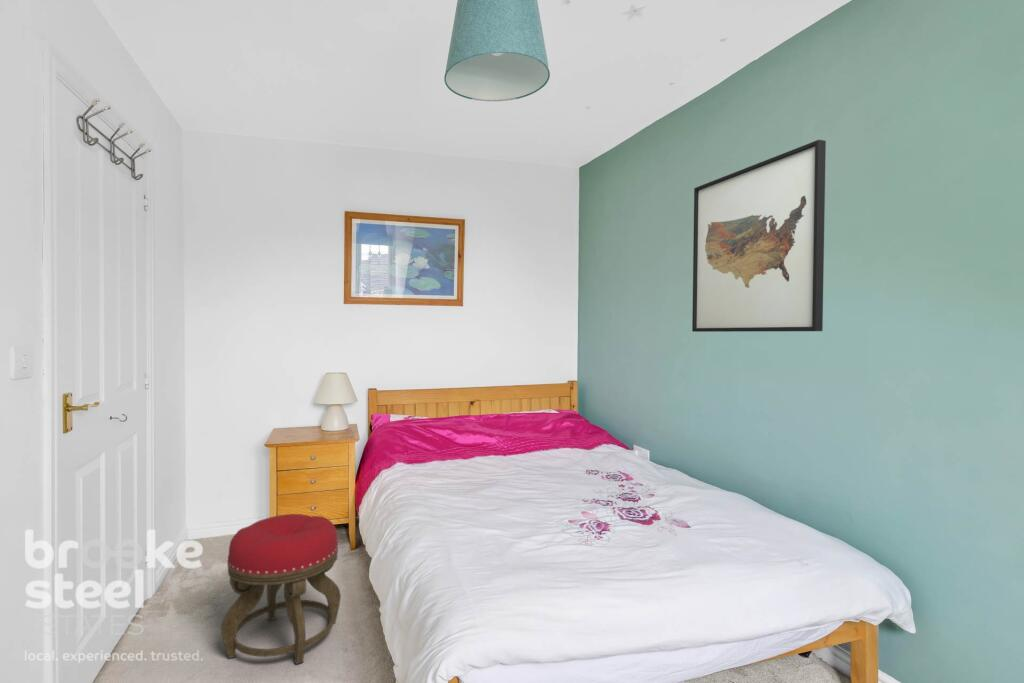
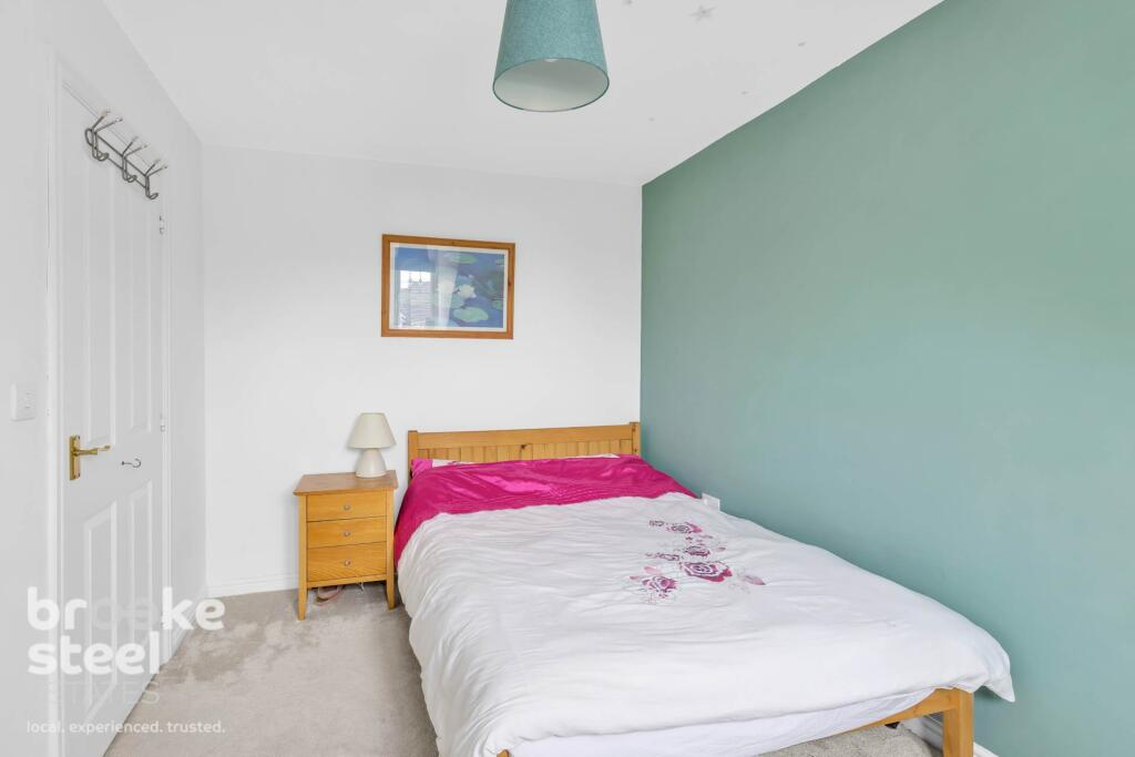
- wall art [691,139,827,333]
- stool [220,513,342,665]
